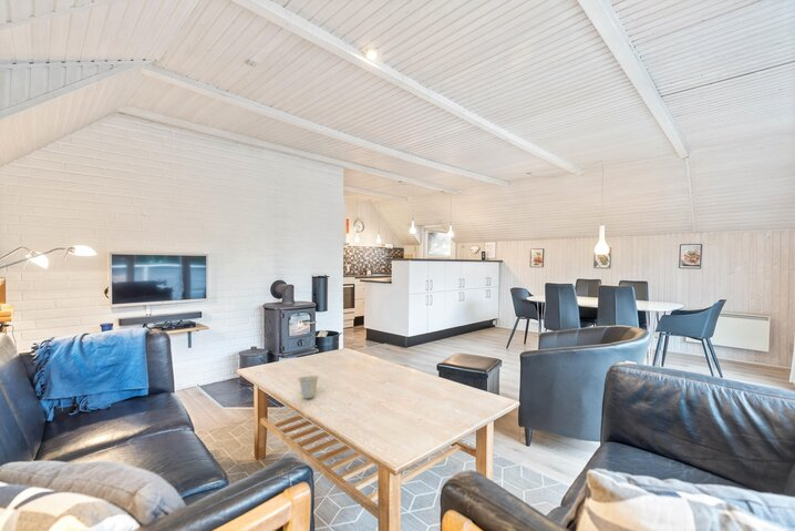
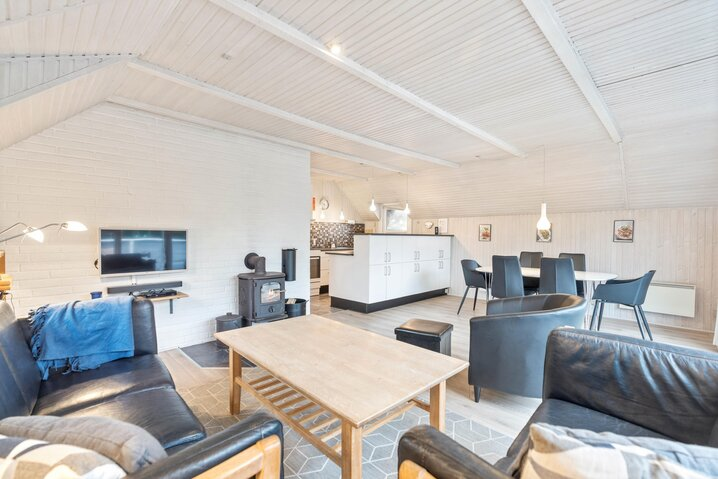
- cup [297,375,320,400]
